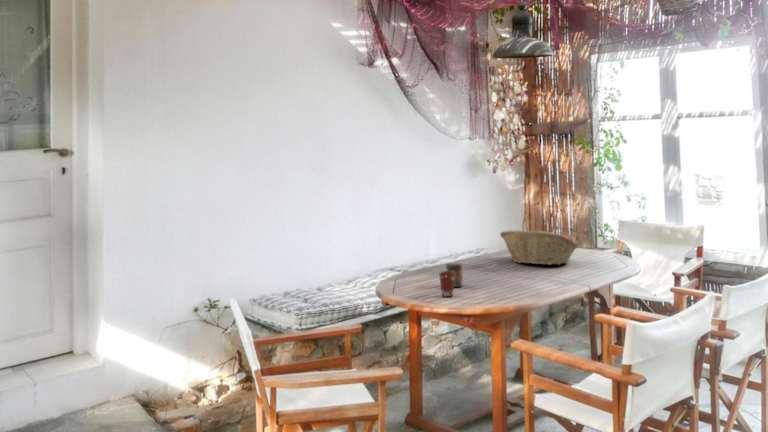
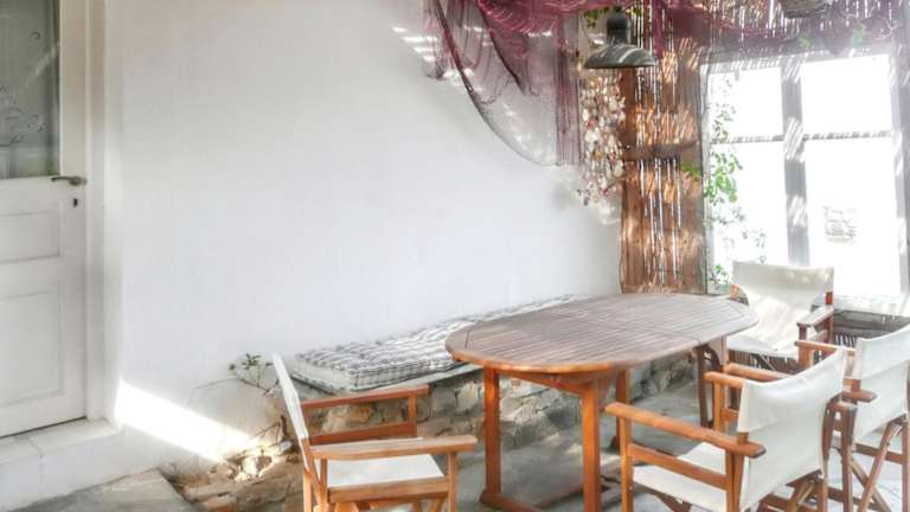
- fruit basket [499,229,579,266]
- coffee cup [438,270,455,298]
- jar [445,262,464,288]
